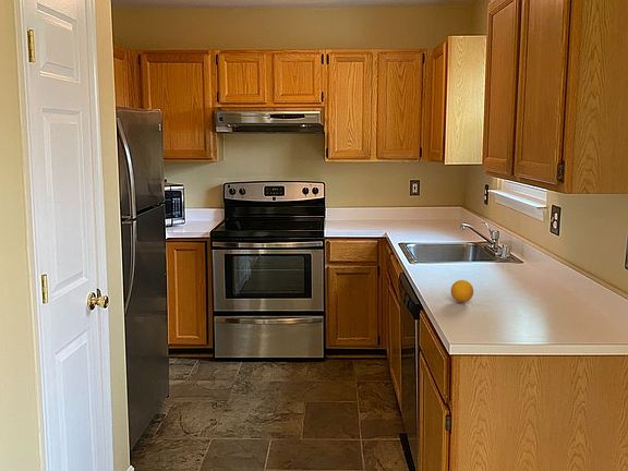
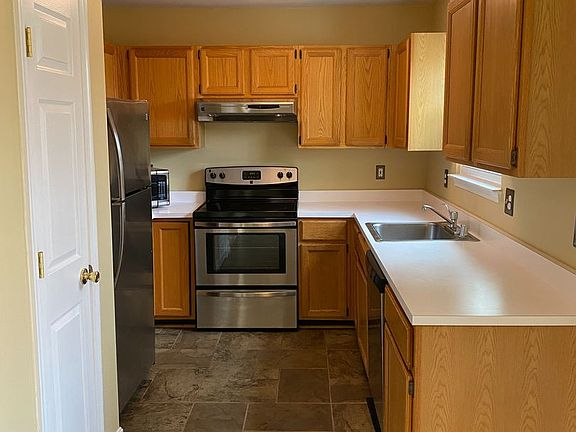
- fruit [449,279,474,303]
